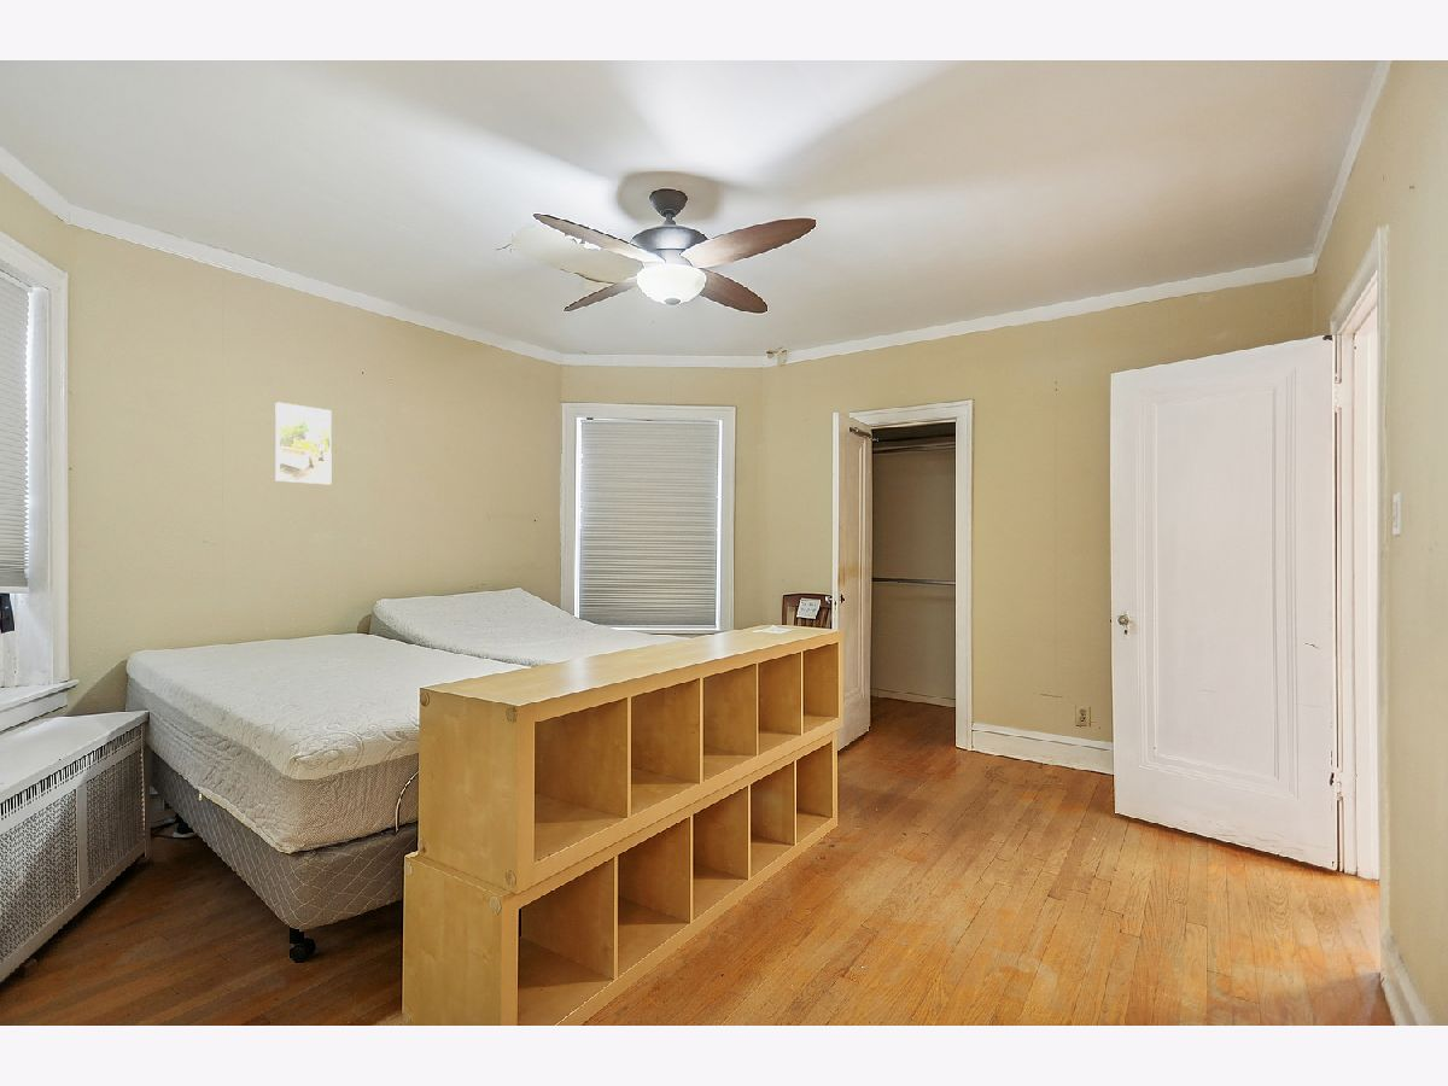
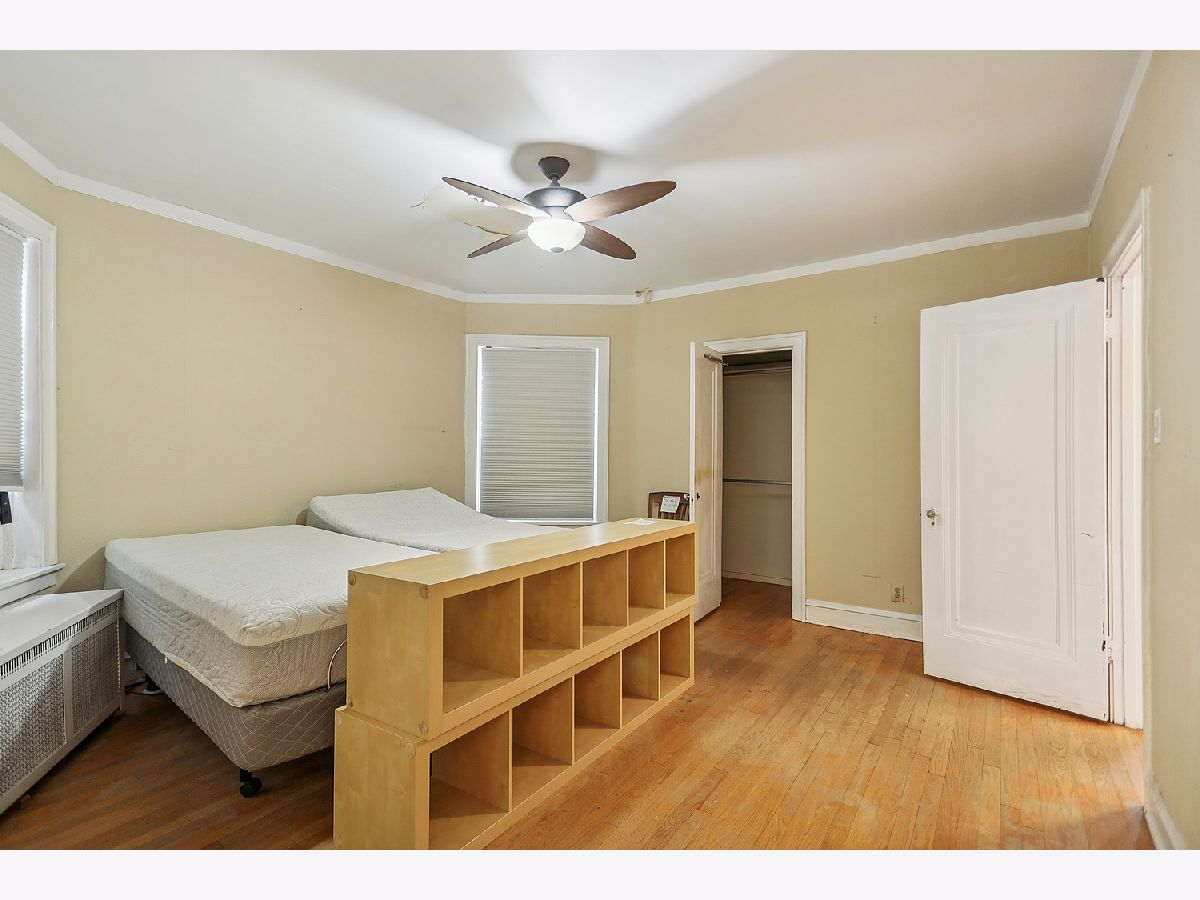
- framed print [274,402,333,485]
